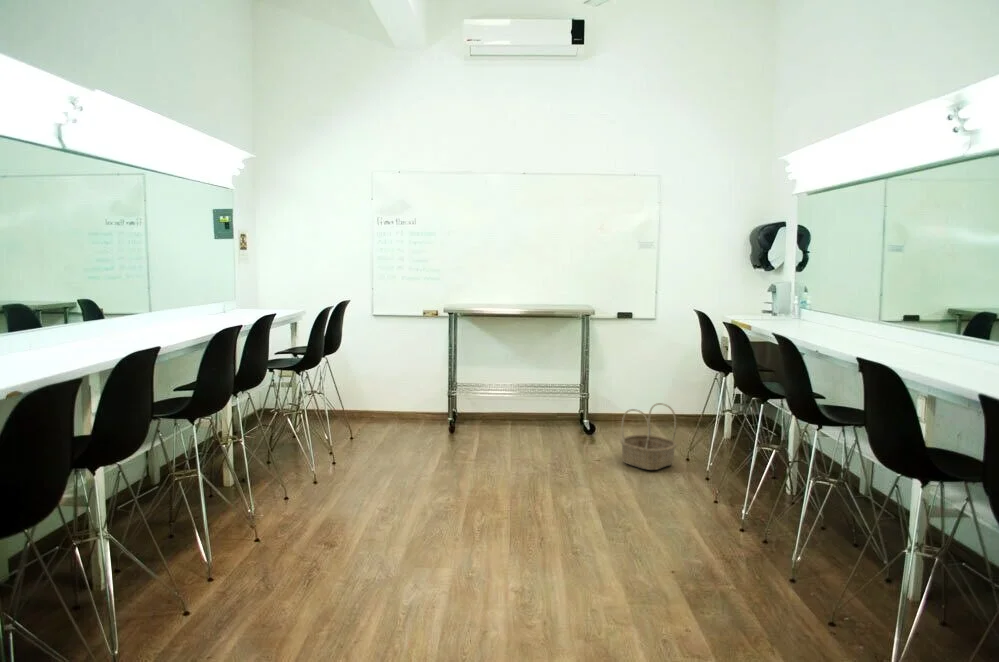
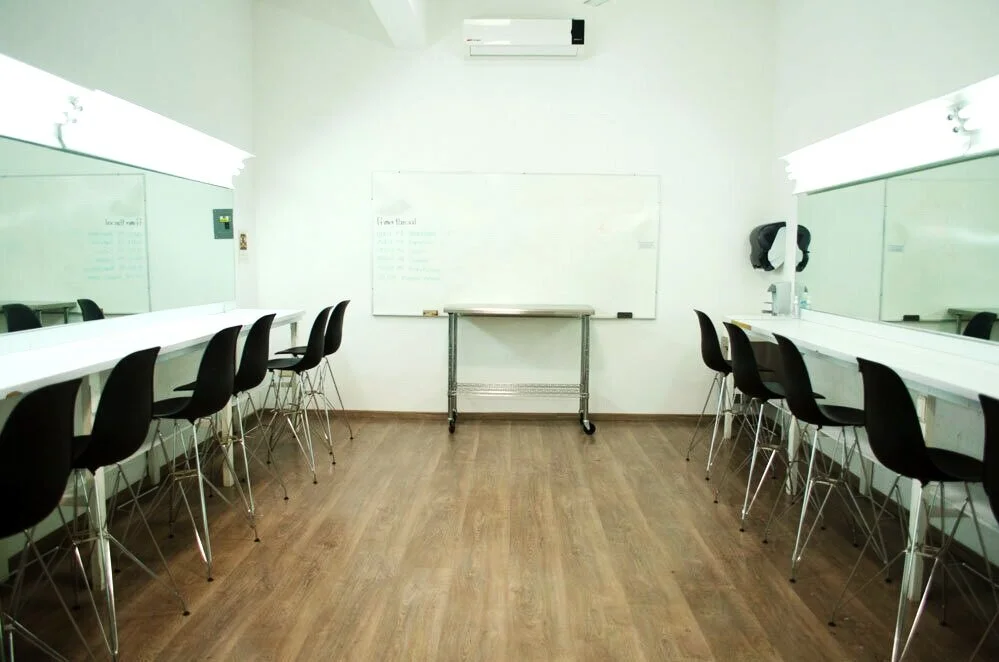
- basket [619,402,678,471]
